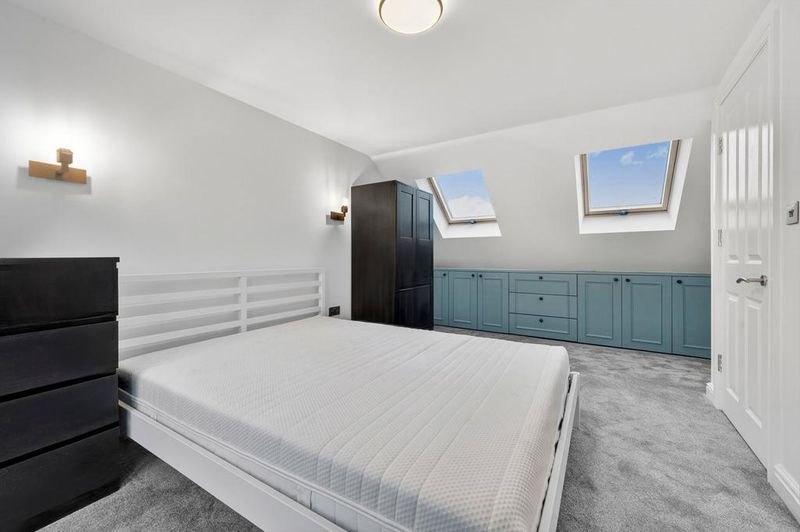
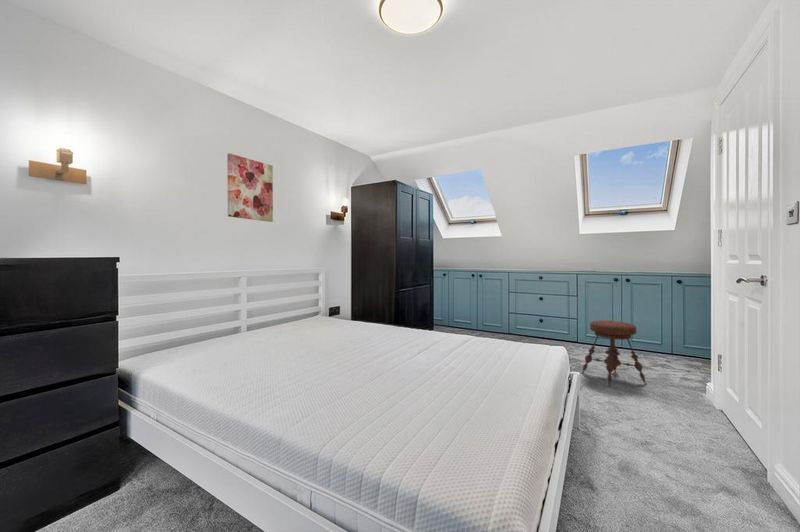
+ wall art [226,152,274,223]
+ stool [580,319,648,387]
